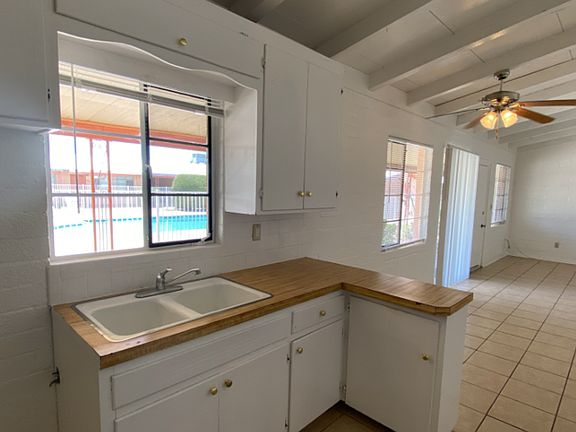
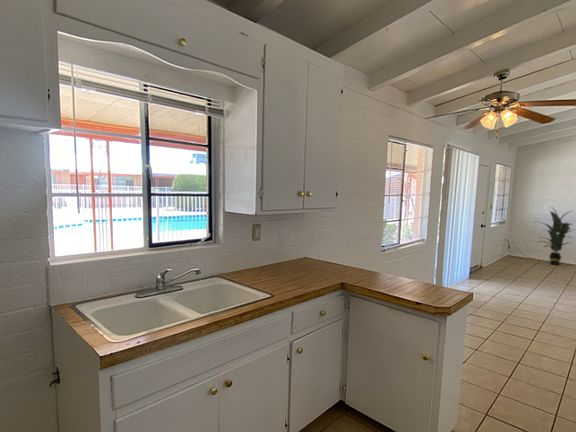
+ indoor plant [533,206,574,266]
